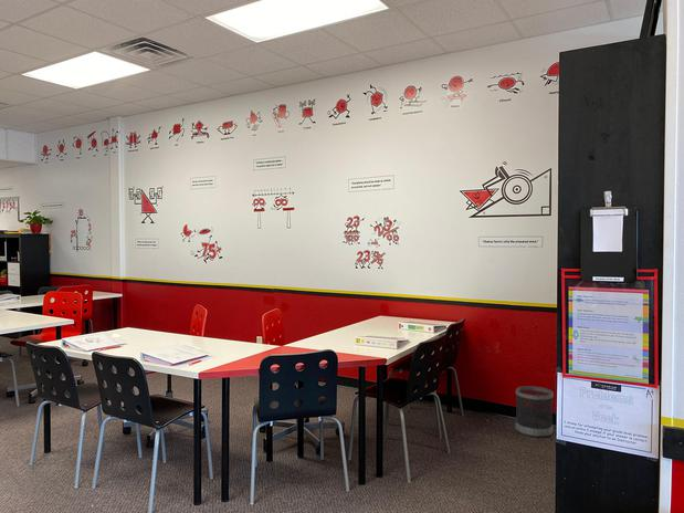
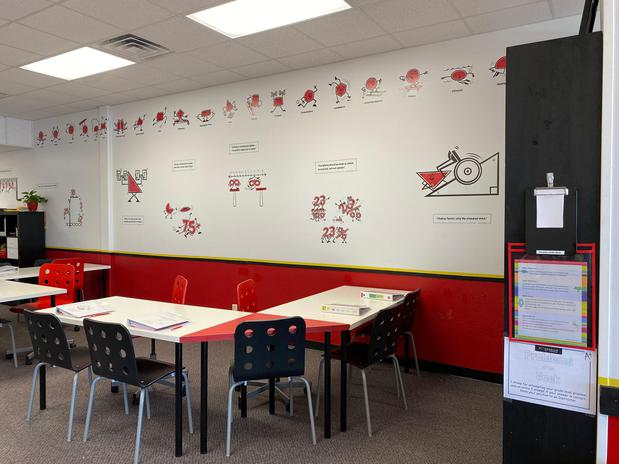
- wastebasket [515,385,555,438]
